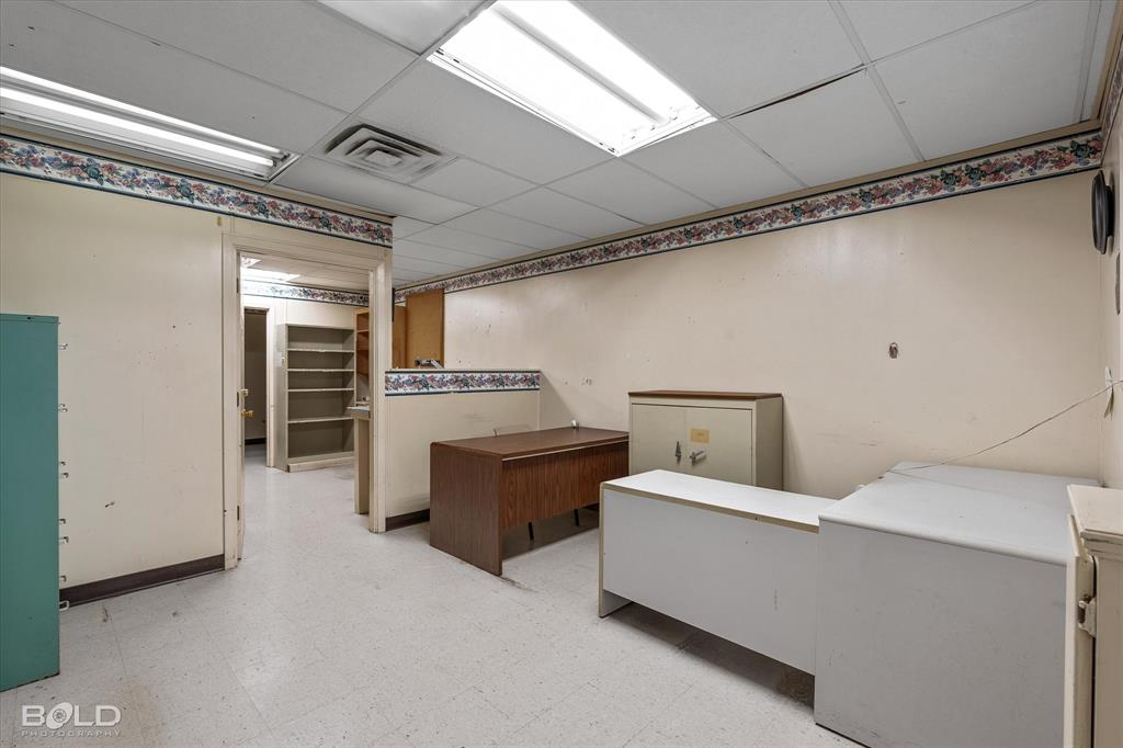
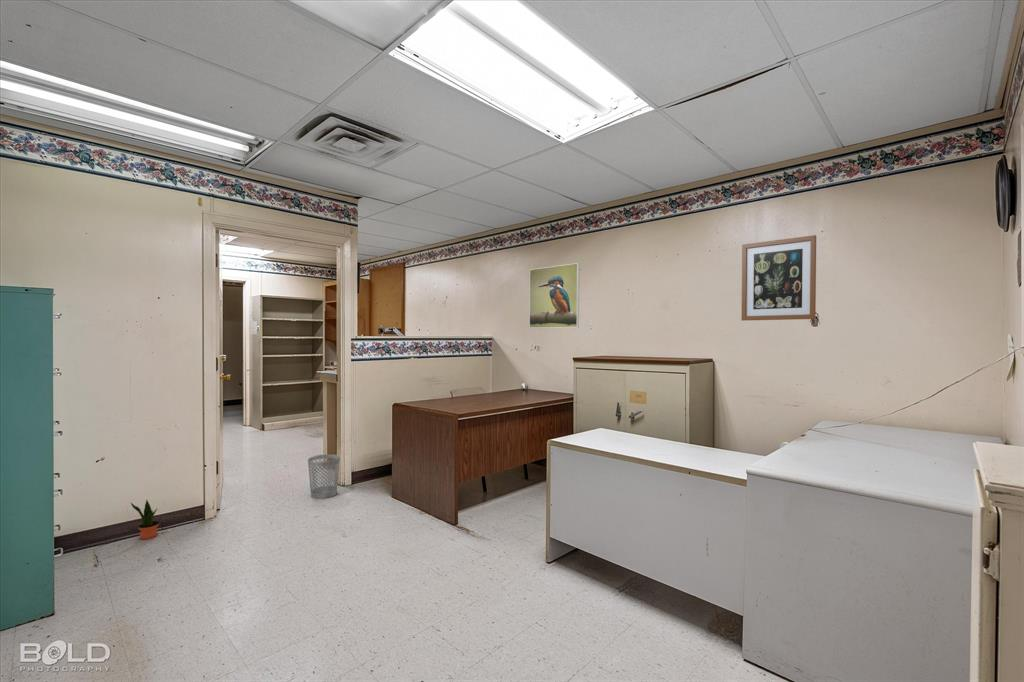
+ potted plant [130,499,160,540]
+ wall art [740,234,817,322]
+ wastebasket [307,453,341,500]
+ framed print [528,262,580,329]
